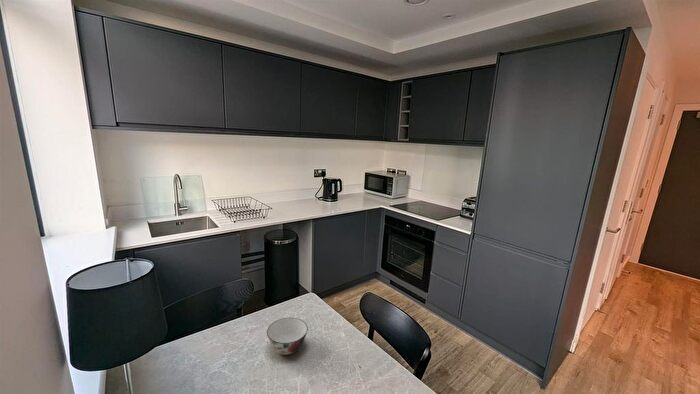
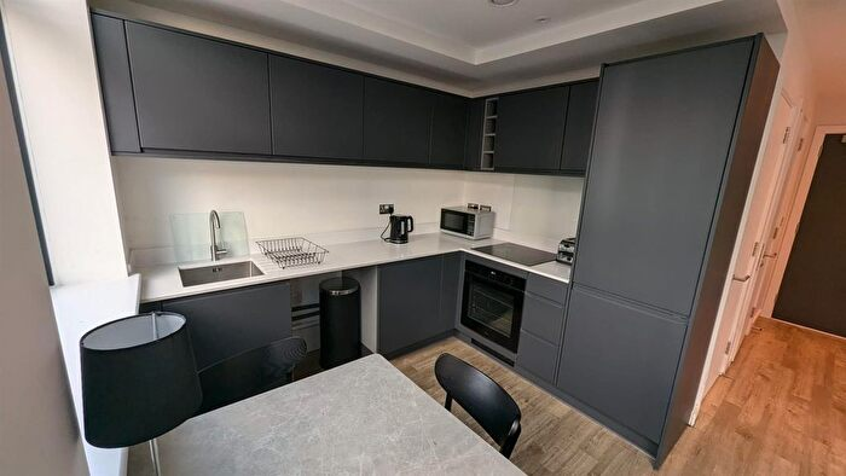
- soup bowl [266,317,309,356]
